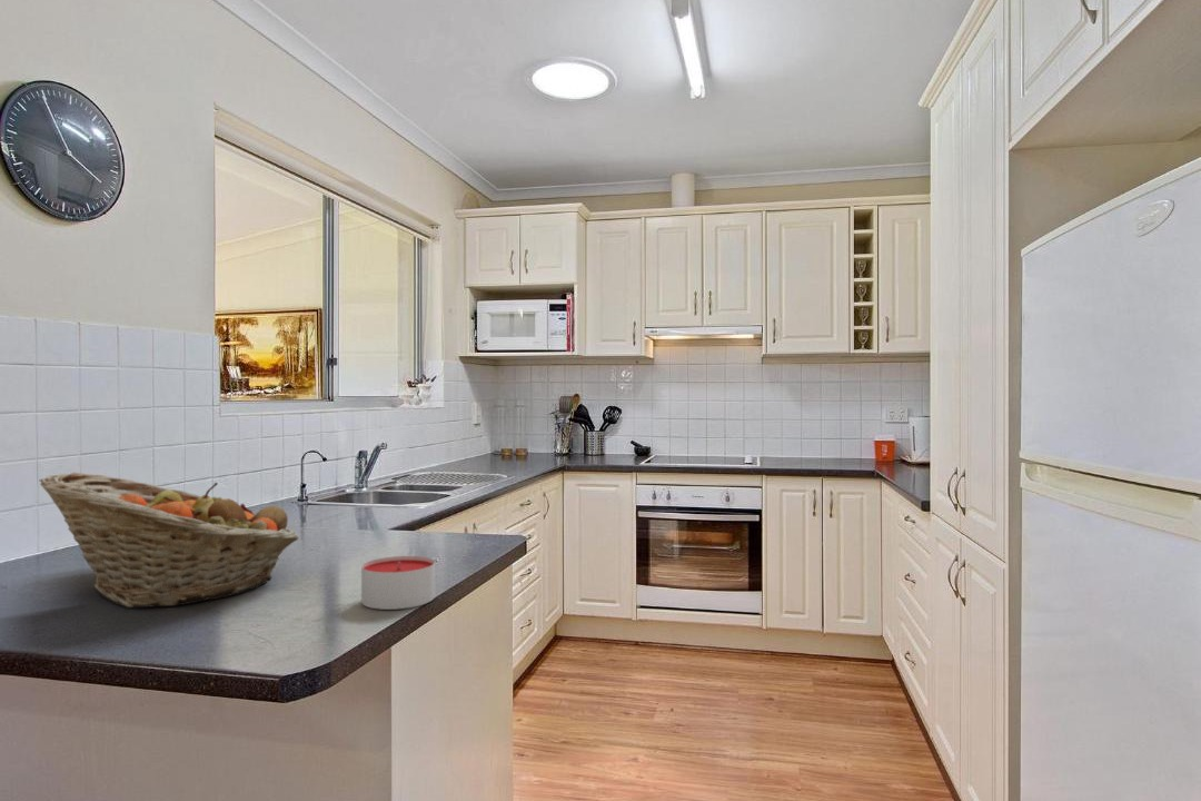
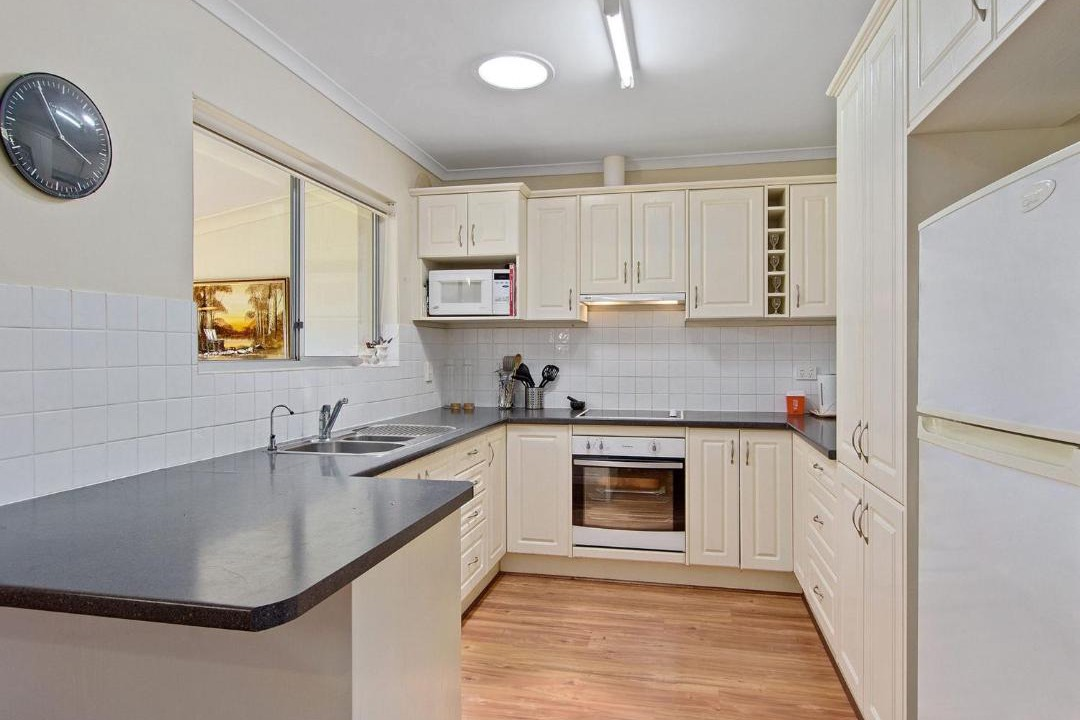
- fruit basket [39,472,299,609]
- candle [360,555,436,611]
